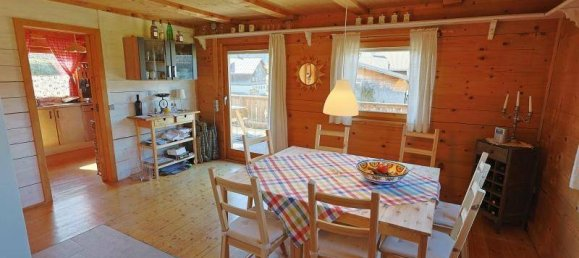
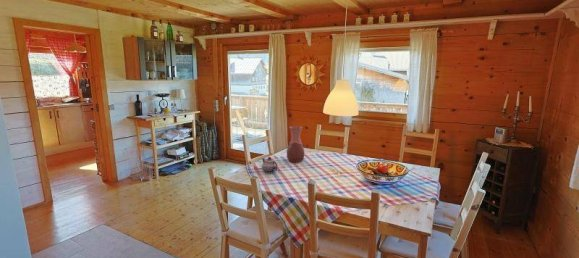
+ vase [286,125,305,163]
+ teapot [261,156,279,174]
